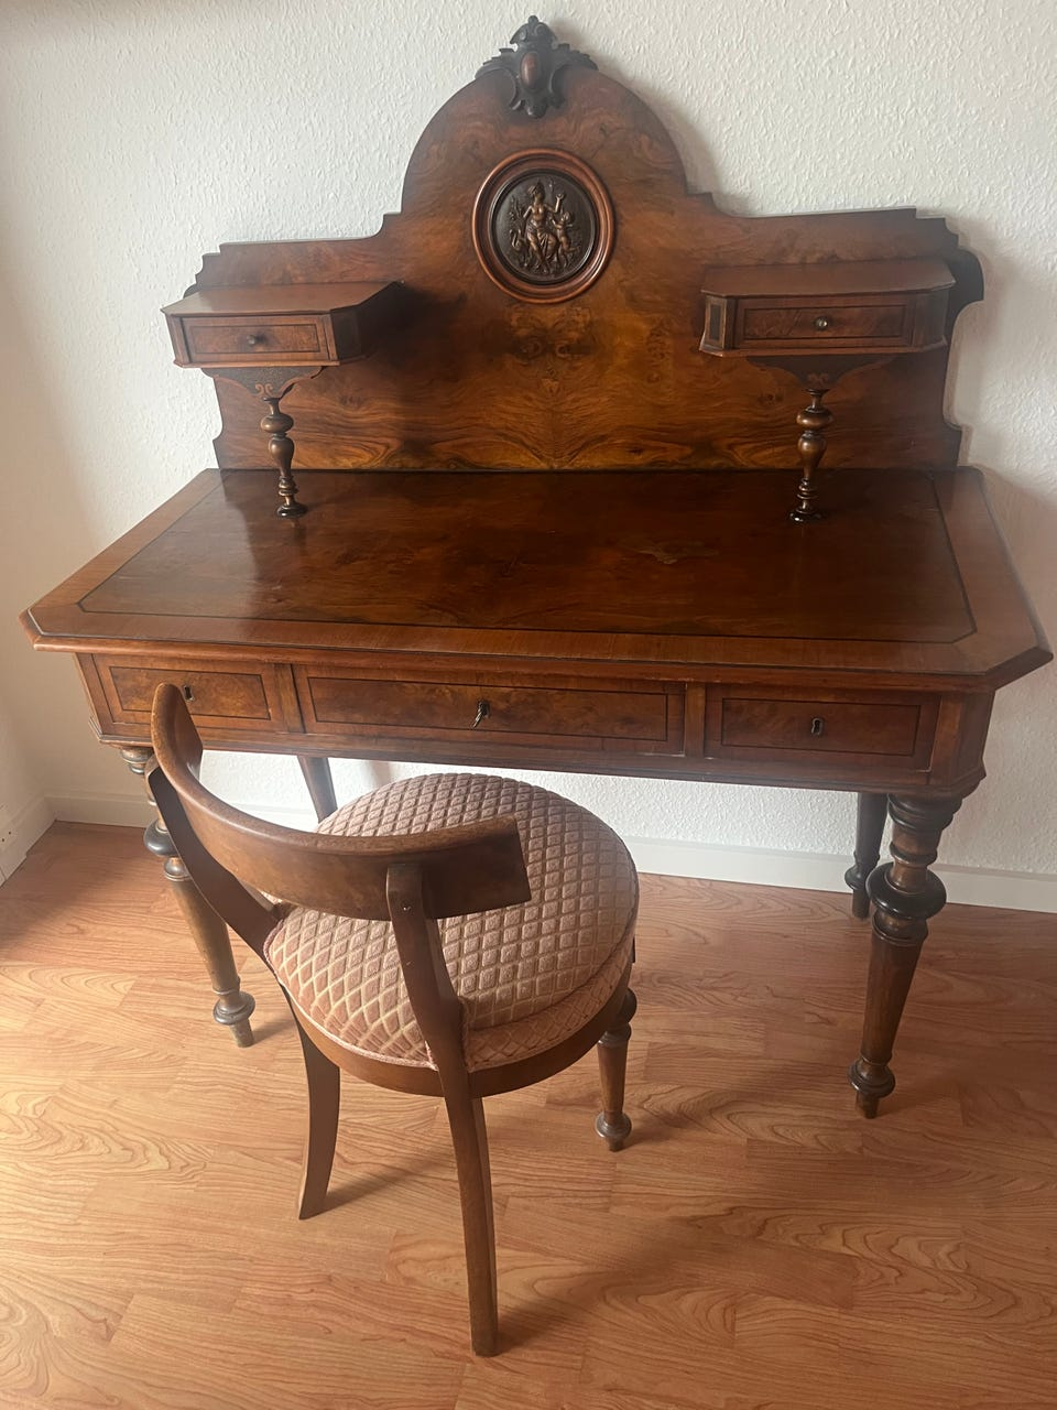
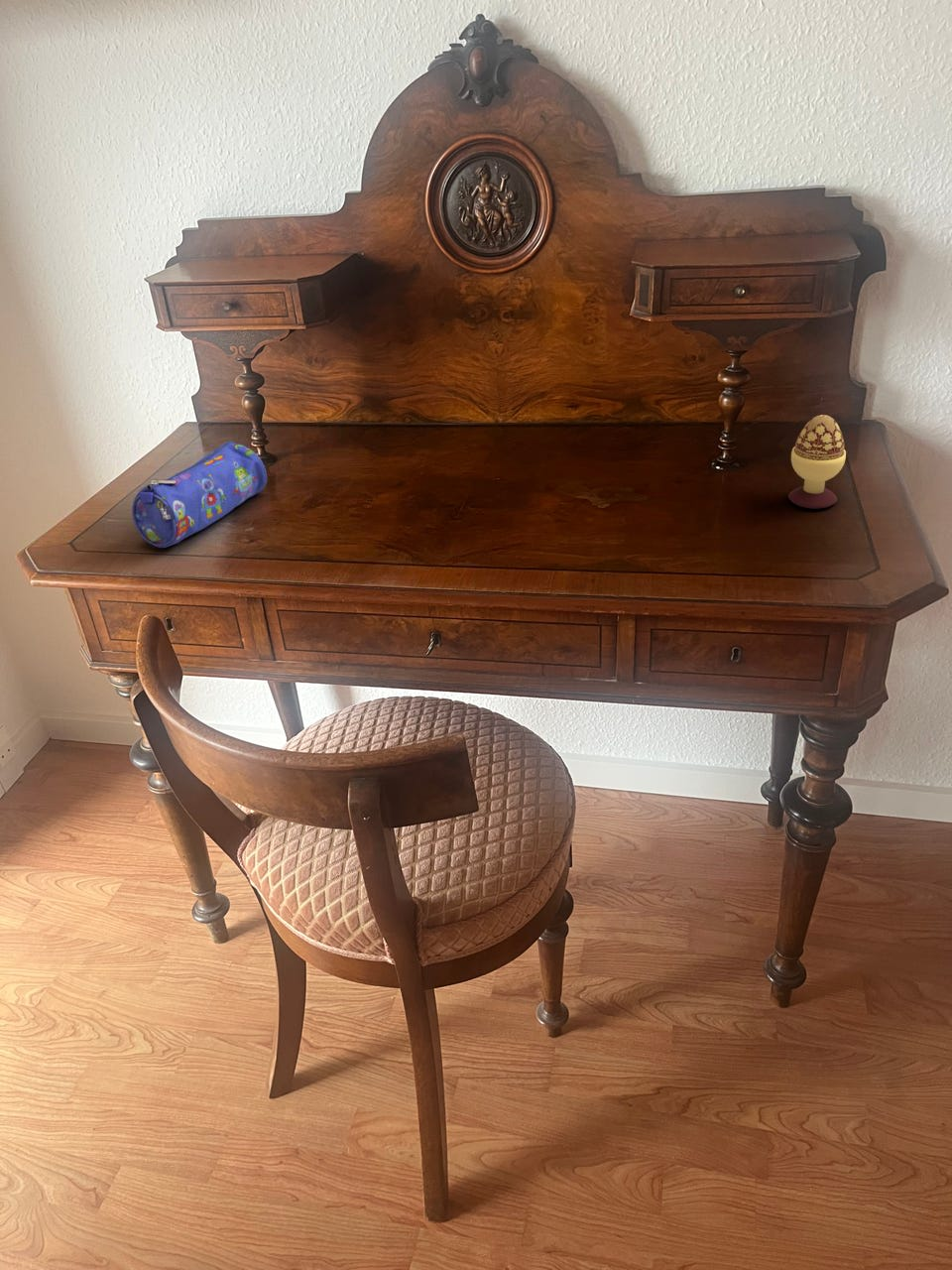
+ pencil case [131,441,268,549]
+ decorative egg [787,414,847,510]
